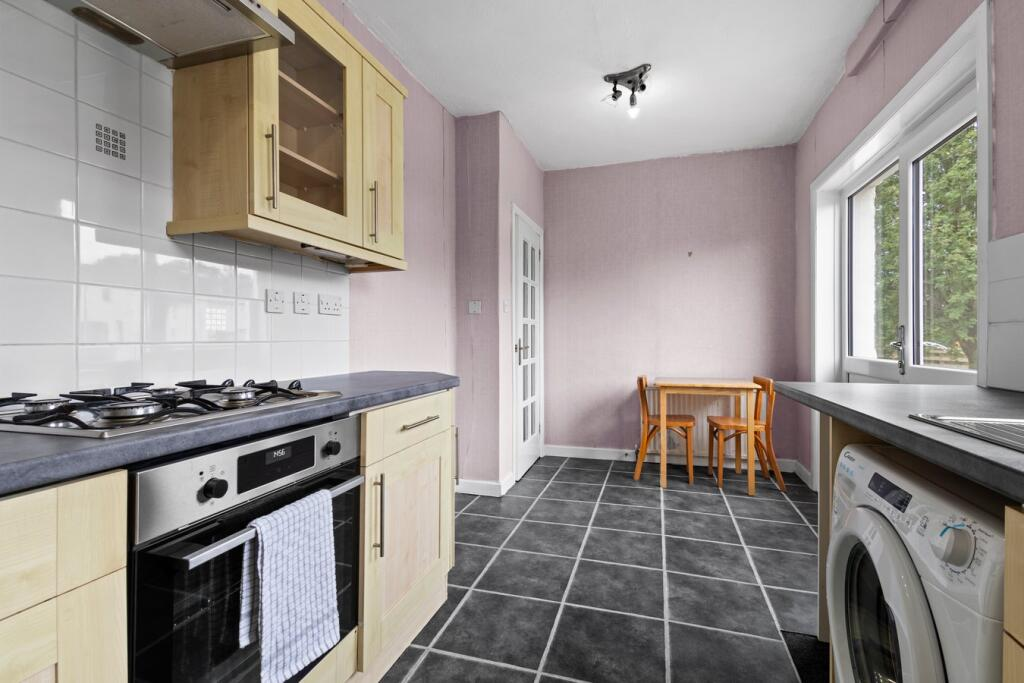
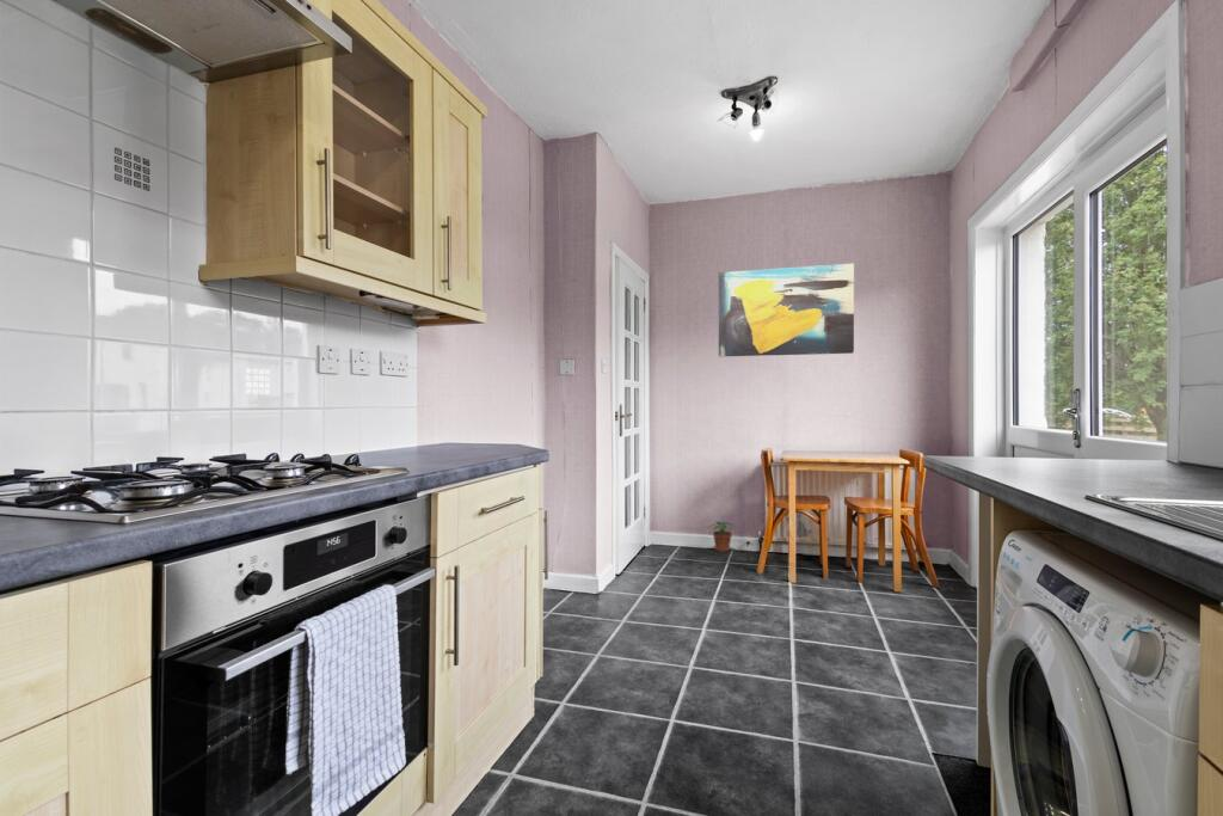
+ wall art [718,263,855,357]
+ potted plant [708,521,737,553]
